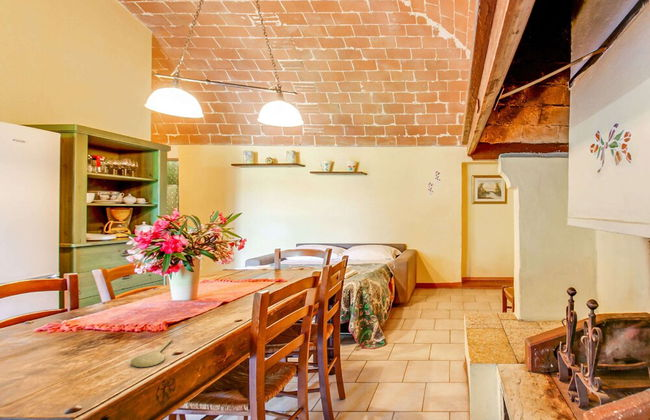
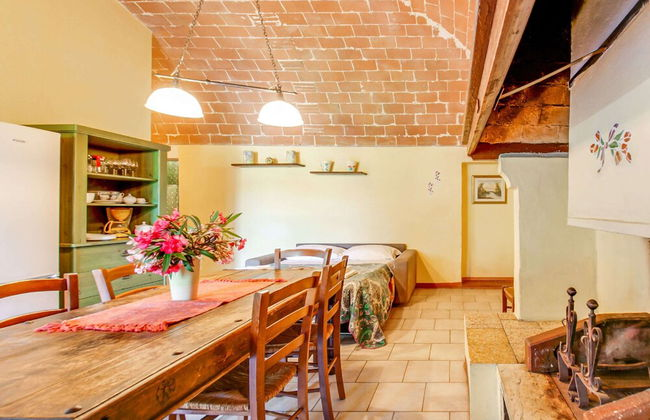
- spoon [130,338,174,368]
